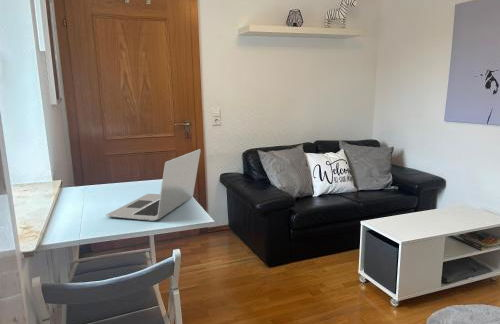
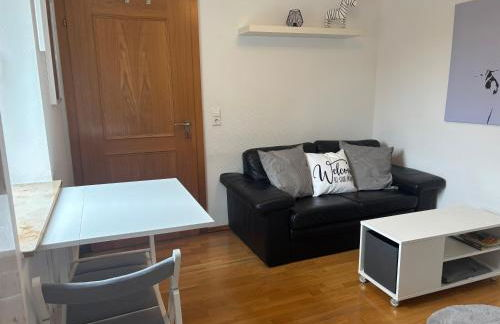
- laptop [105,148,202,222]
